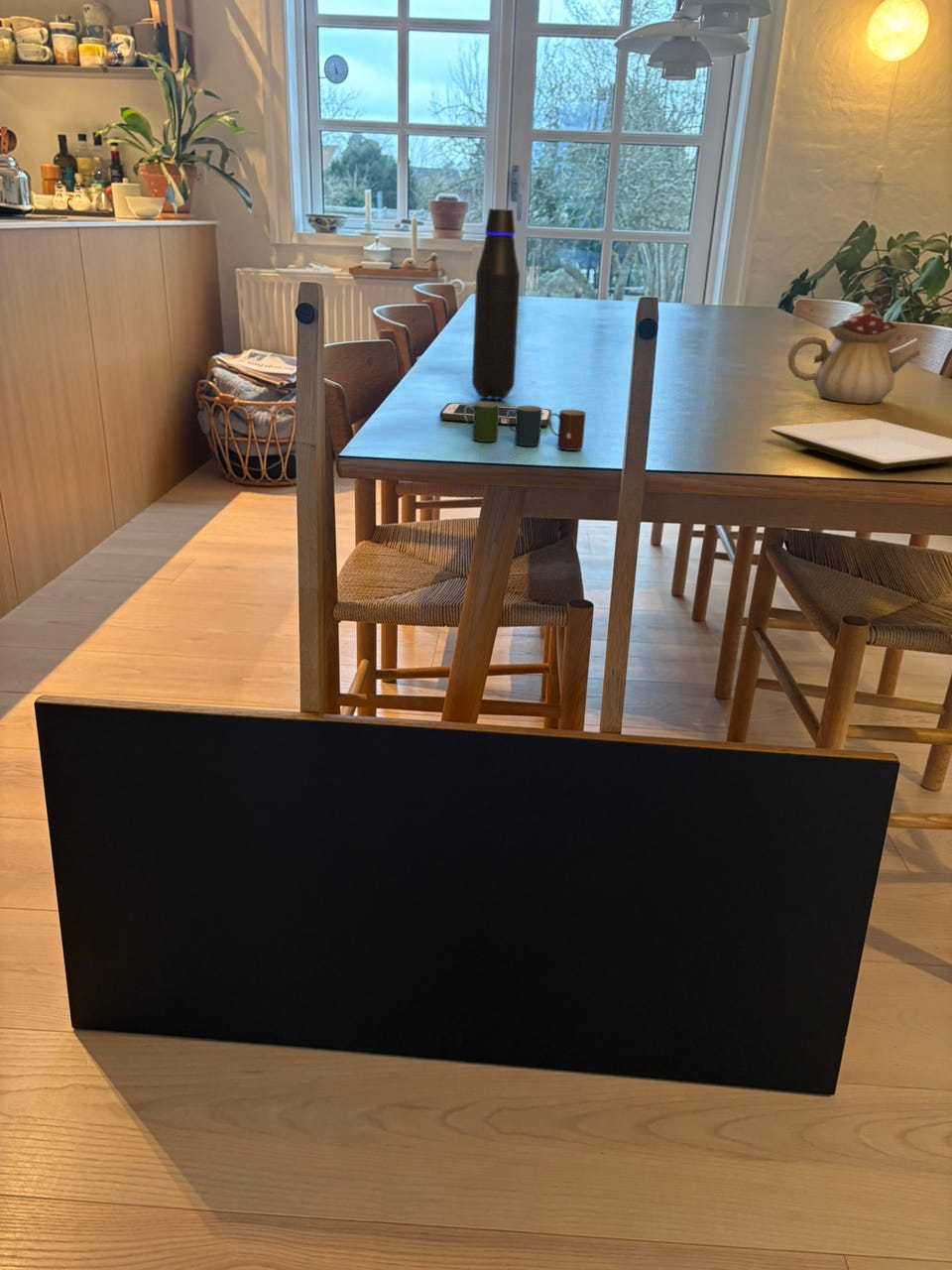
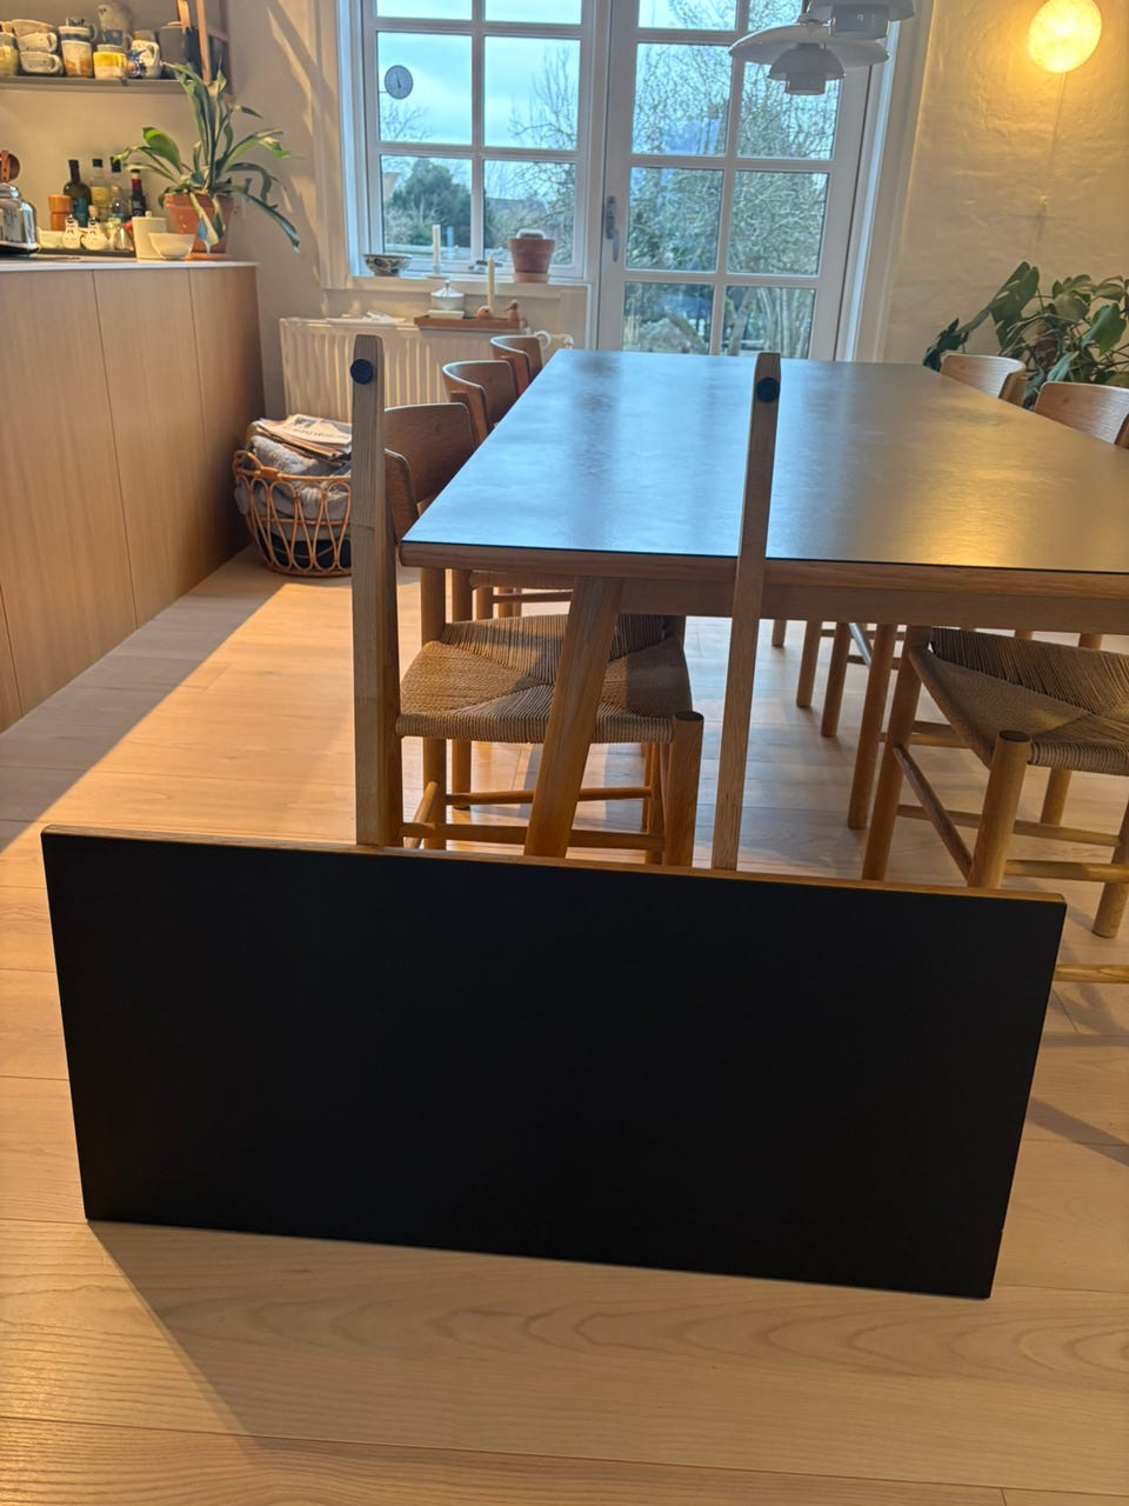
- water bottle [471,207,521,401]
- plate [770,418,952,471]
- cell phone [439,402,552,428]
- cup [464,401,587,451]
- teapot [786,300,921,405]
